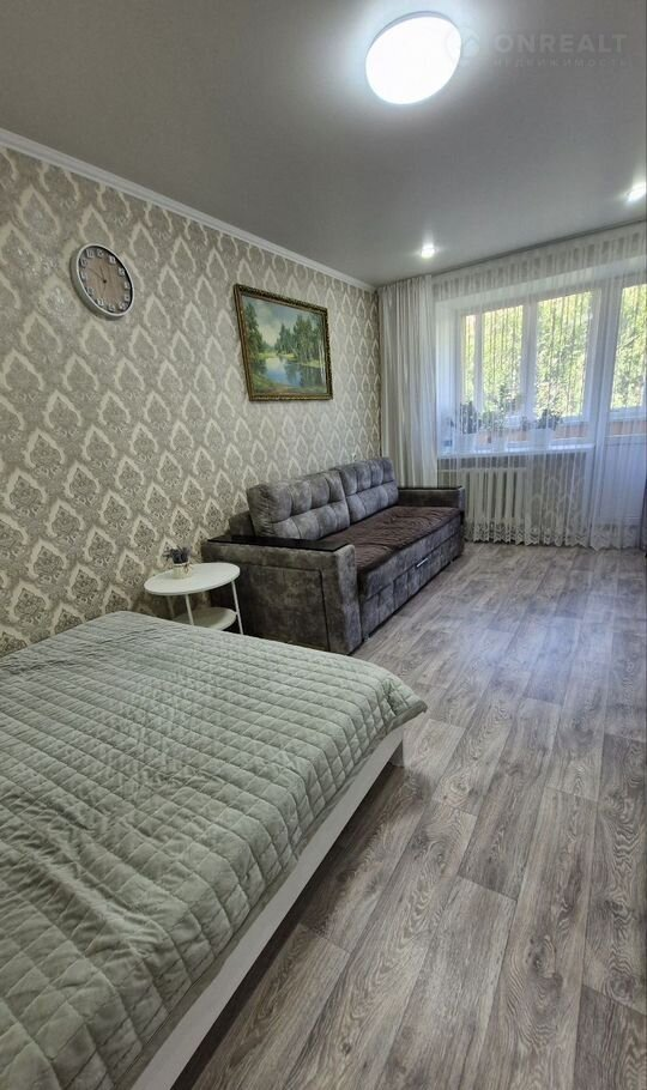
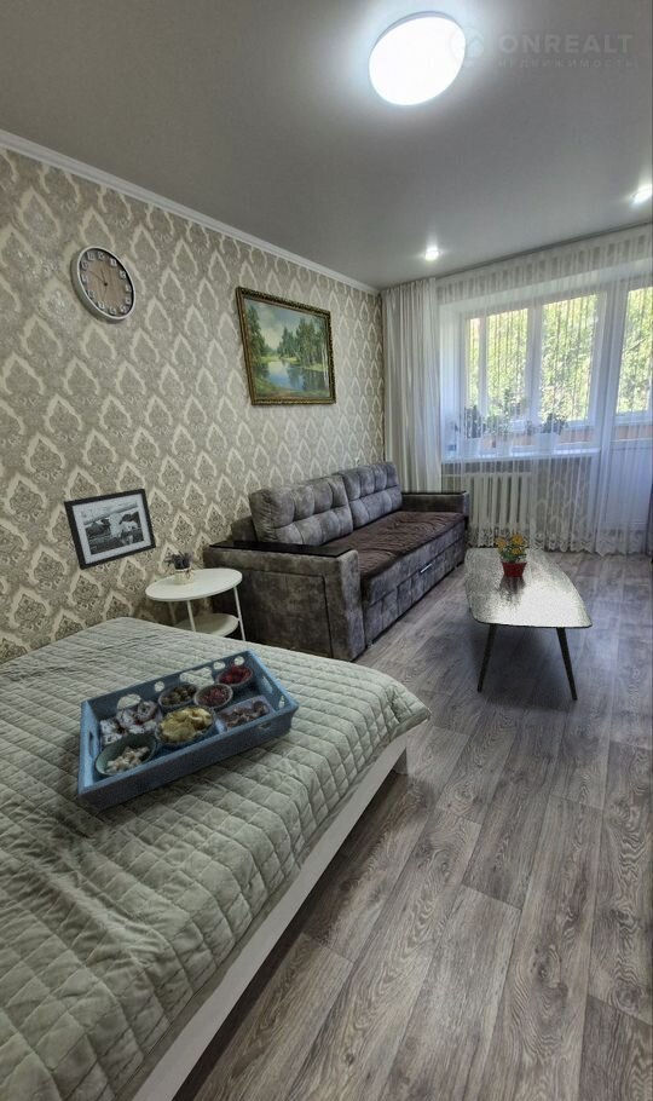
+ picture frame [63,488,157,571]
+ coffee table [463,547,594,701]
+ serving tray [76,647,300,814]
+ flowerpot [495,532,527,577]
